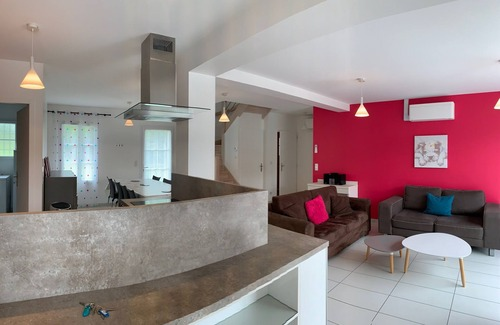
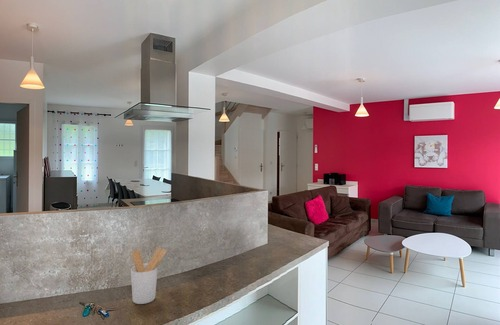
+ utensil holder [130,246,168,305]
